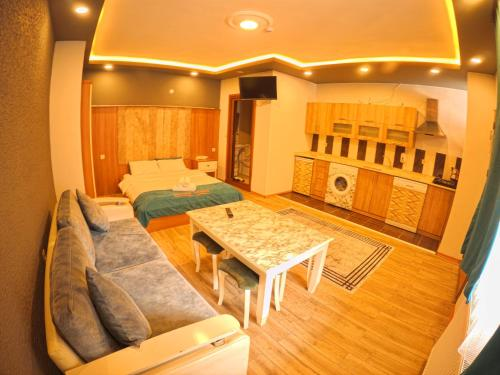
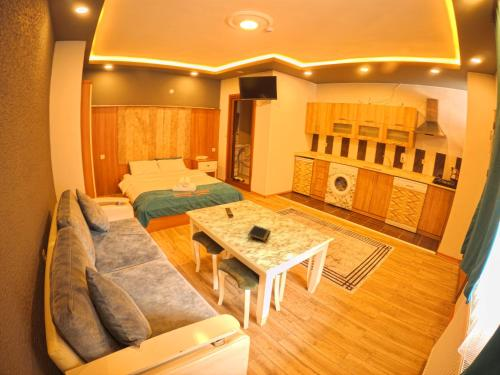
+ notepad [247,224,272,242]
